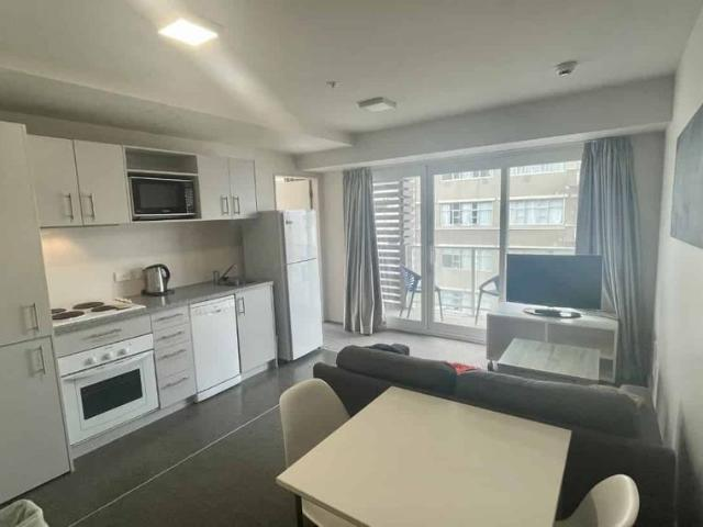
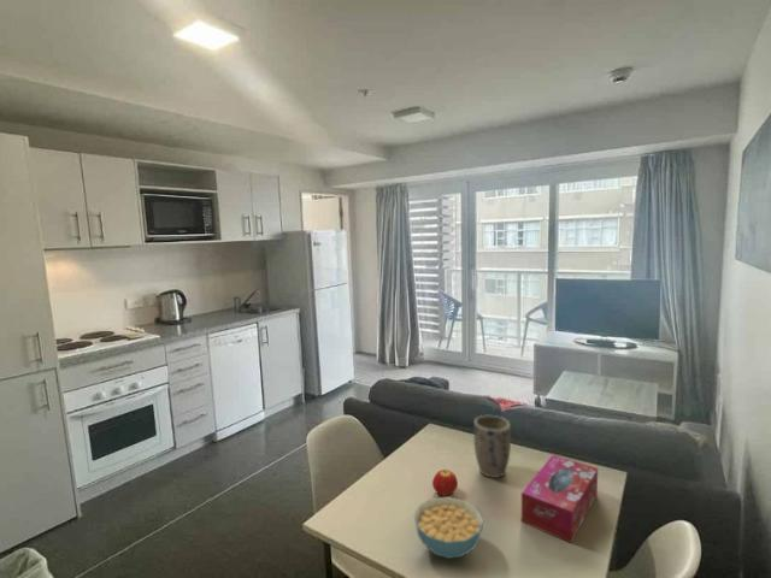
+ fruit [431,468,459,497]
+ cereal bowl [413,496,484,560]
+ plant pot [472,414,512,479]
+ tissue box [520,454,599,544]
